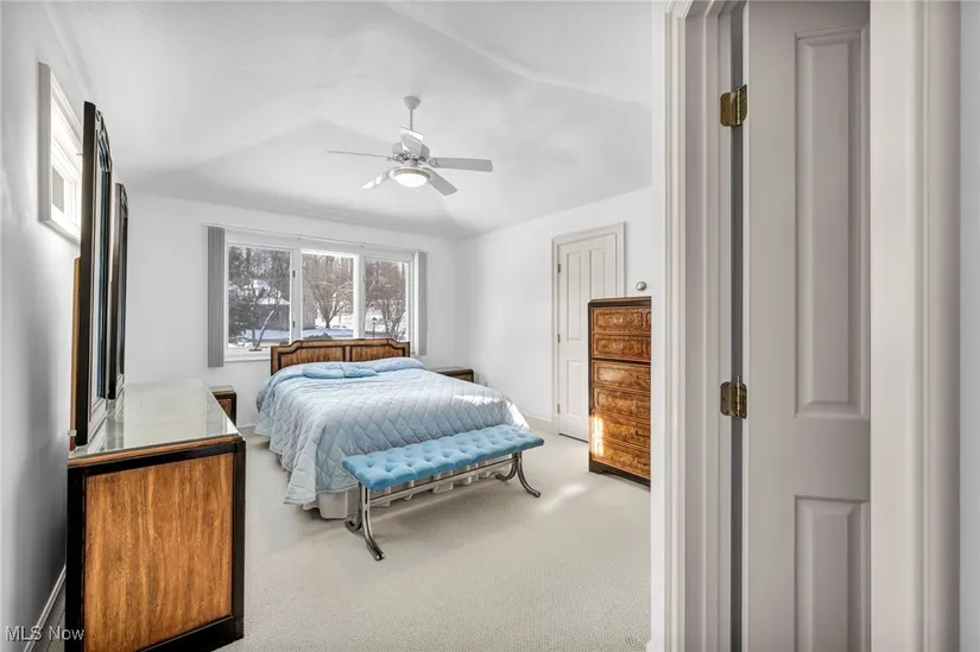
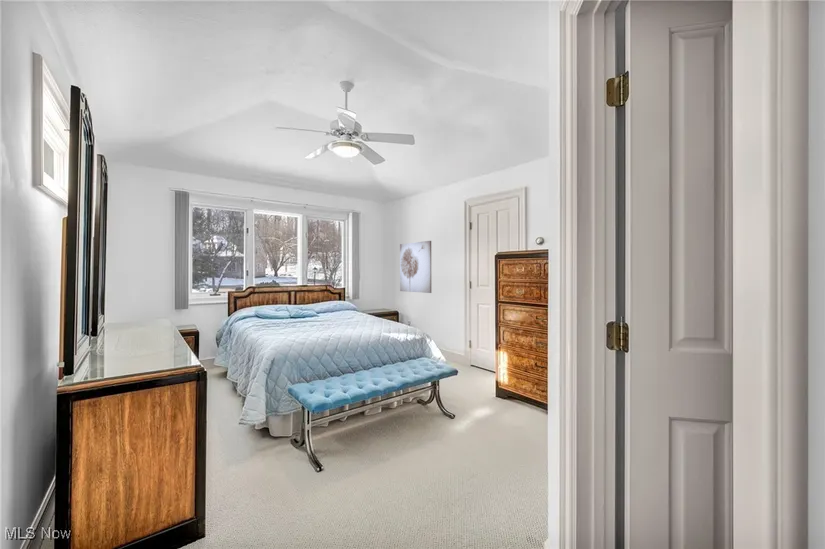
+ wall art [399,240,432,294]
